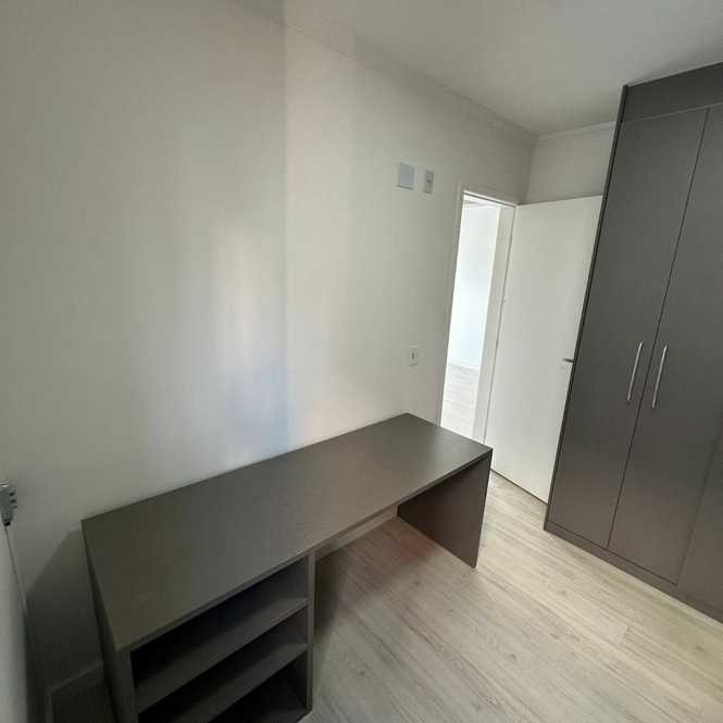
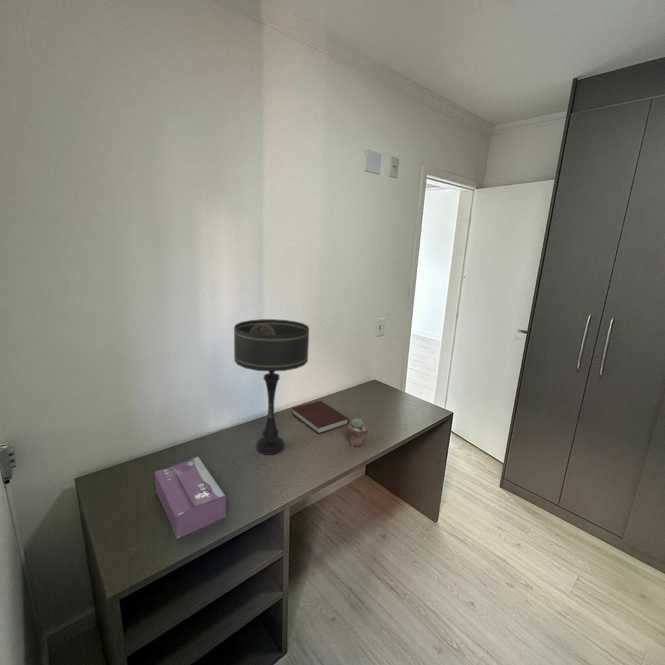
+ notebook [291,400,350,435]
+ tissue box [154,456,227,540]
+ potted succulent [347,417,369,448]
+ table lamp [233,318,310,456]
